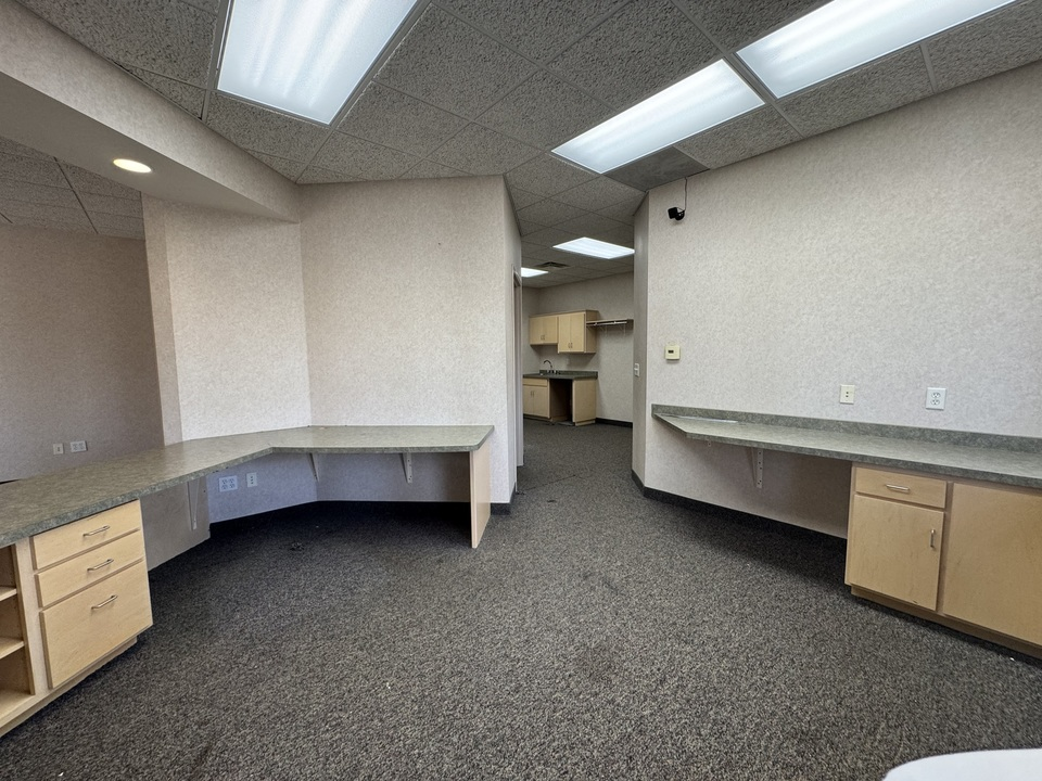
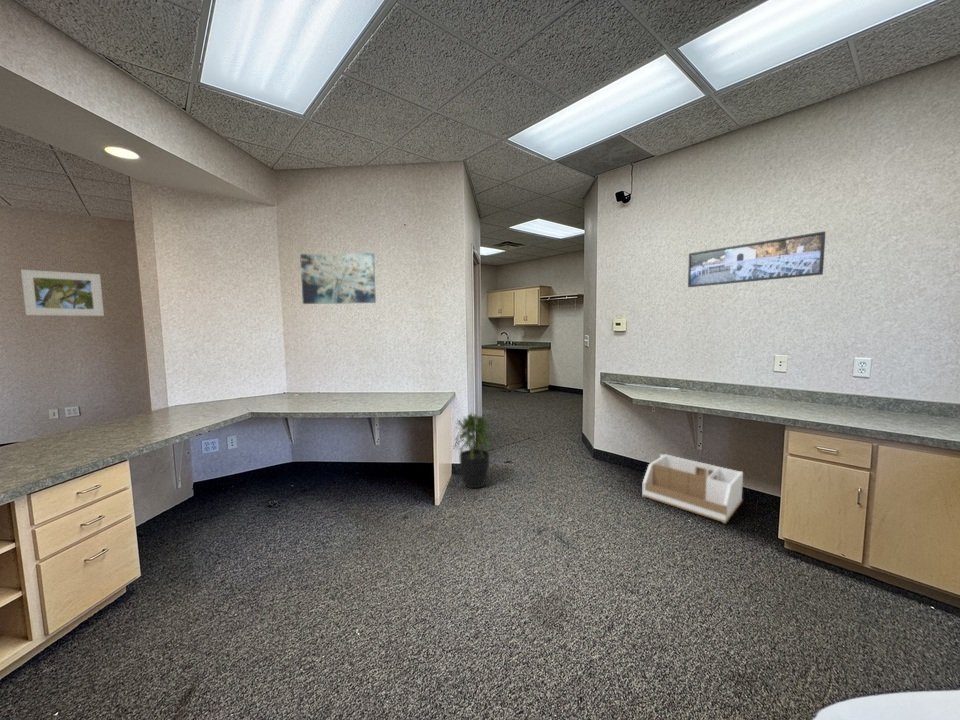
+ potted plant [452,411,494,489]
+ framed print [20,269,105,317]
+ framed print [687,230,827,288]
+ storage bin [641,452,744,524]
+ wall art [299,252,377,305]
